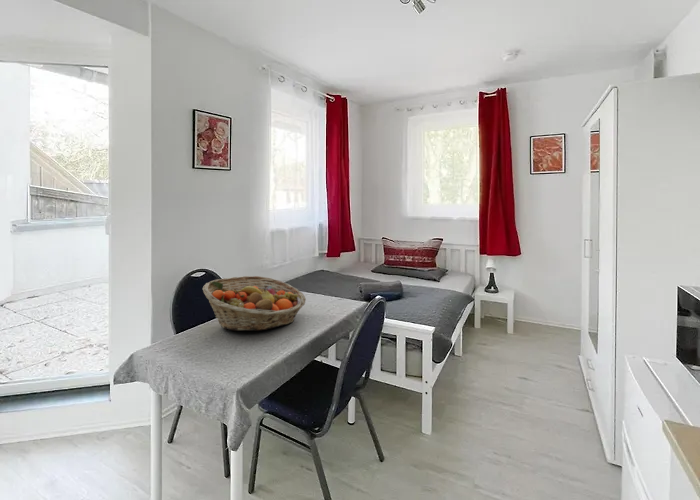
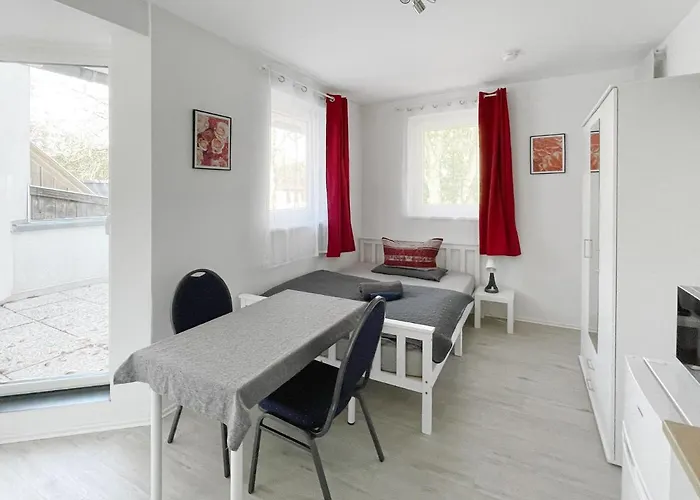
- fruit basket [202,275,307,332]
